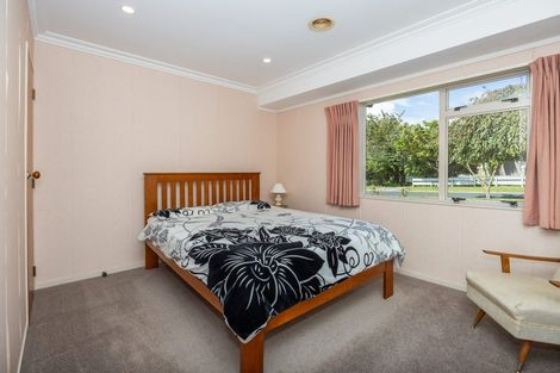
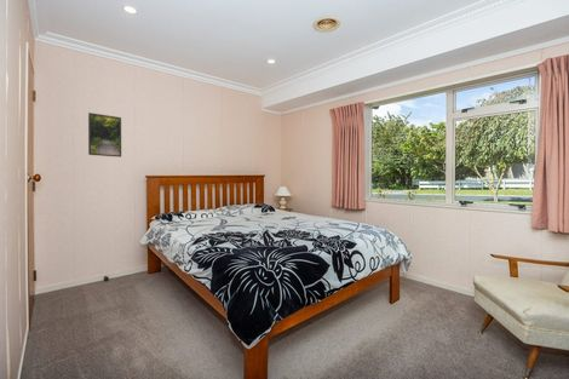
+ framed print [87,111,122,159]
